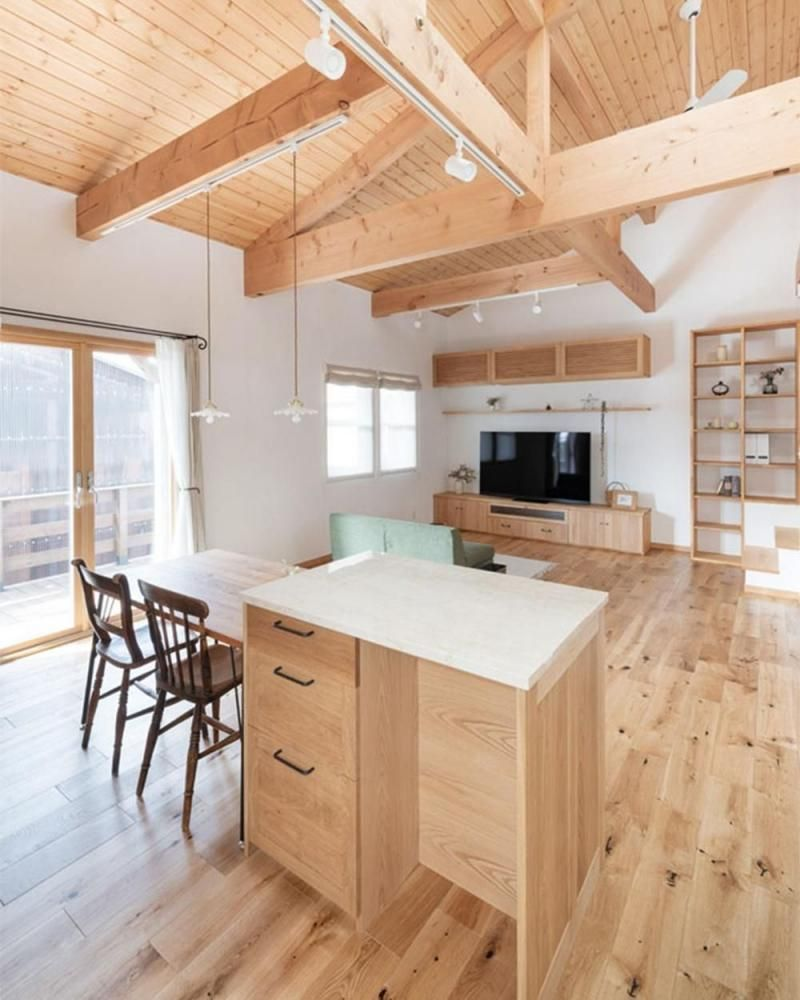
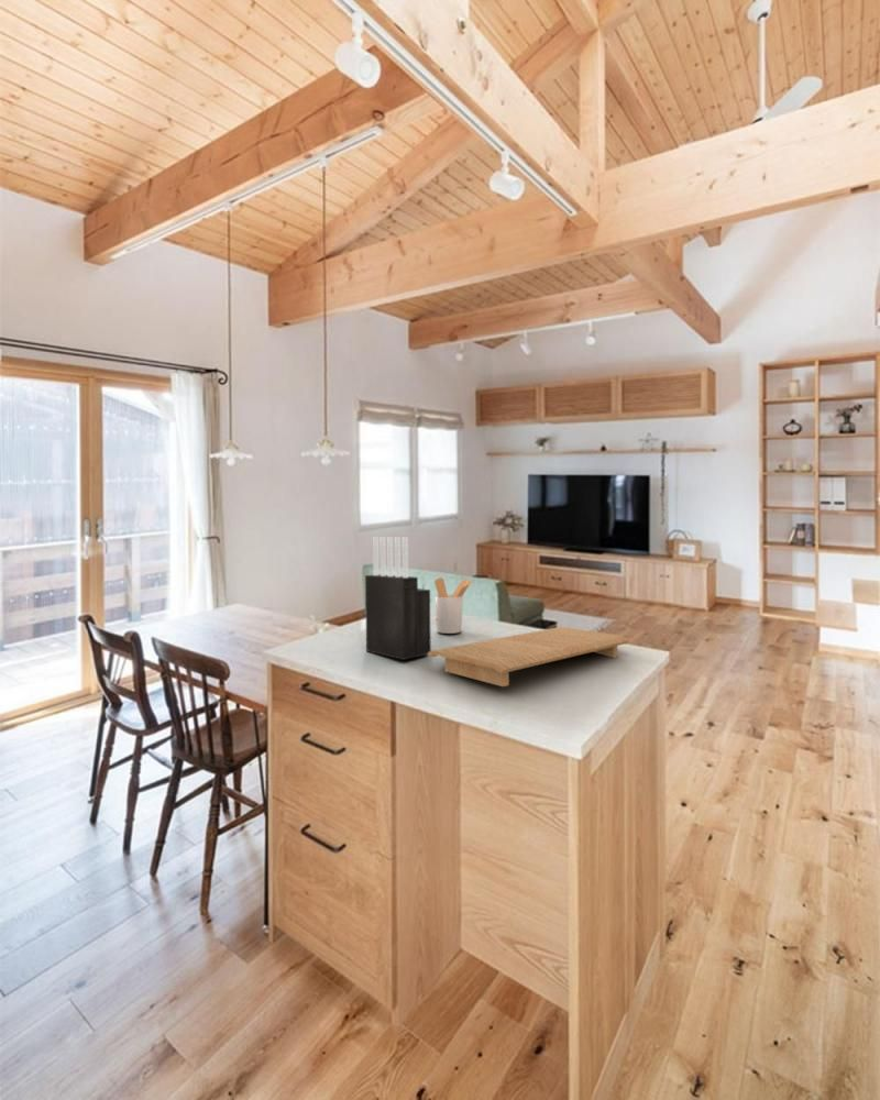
+ cutting board [427,626,630,688]
+ utensil holder [433,576,474,635]
+ knife block [364,536,432,661]
